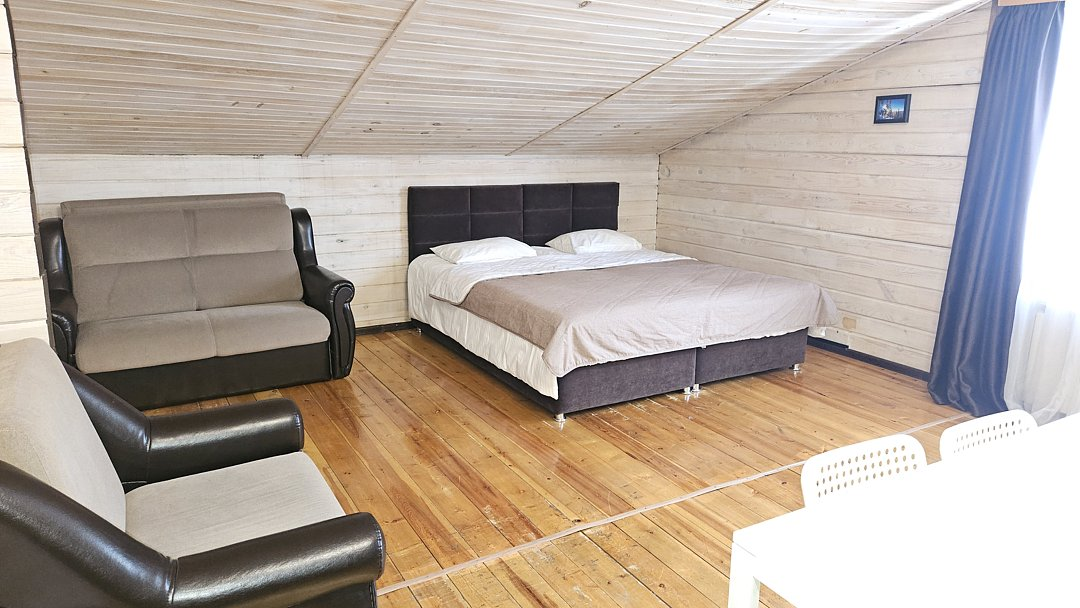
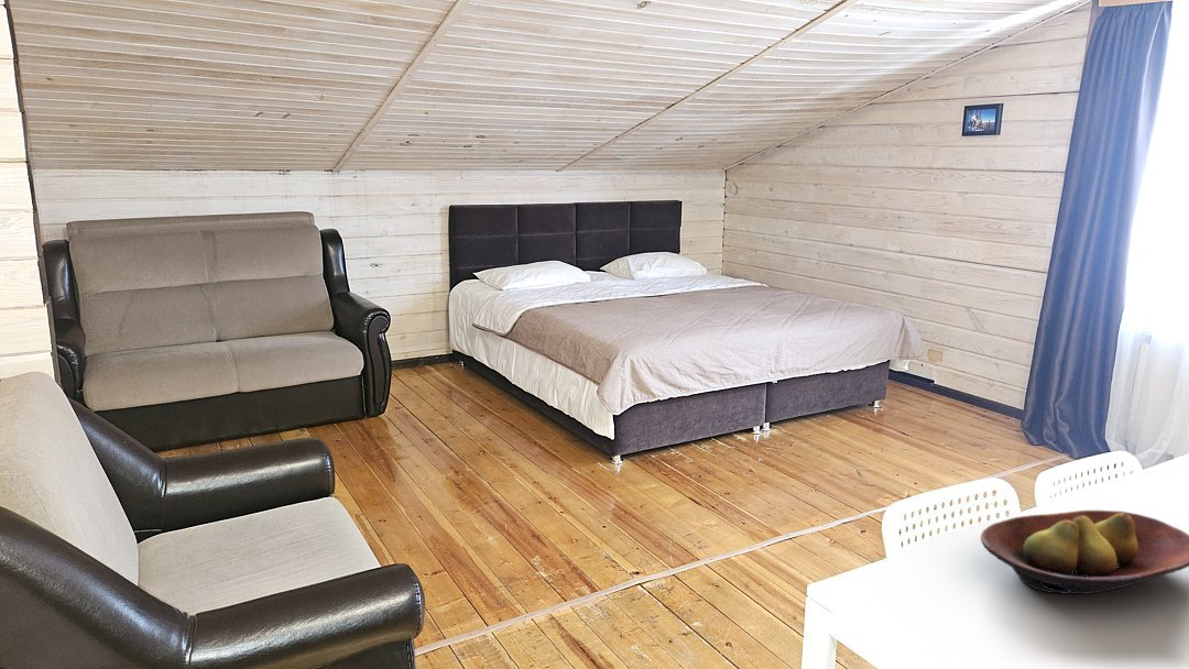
+ fruit bowl [980,509,1189,595]
